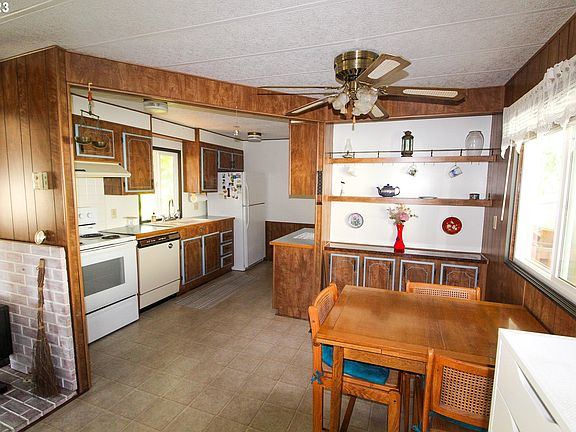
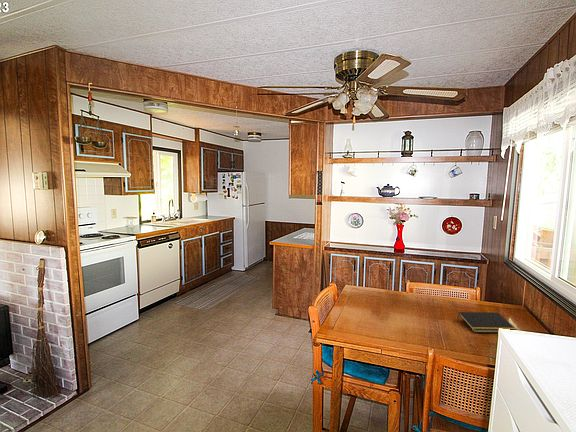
+ notepad [456,311,518,334]
